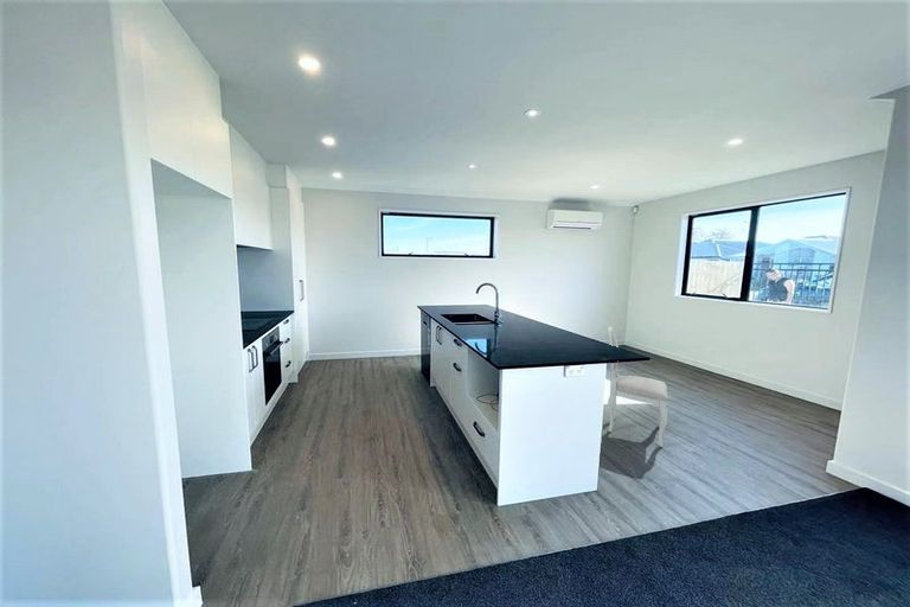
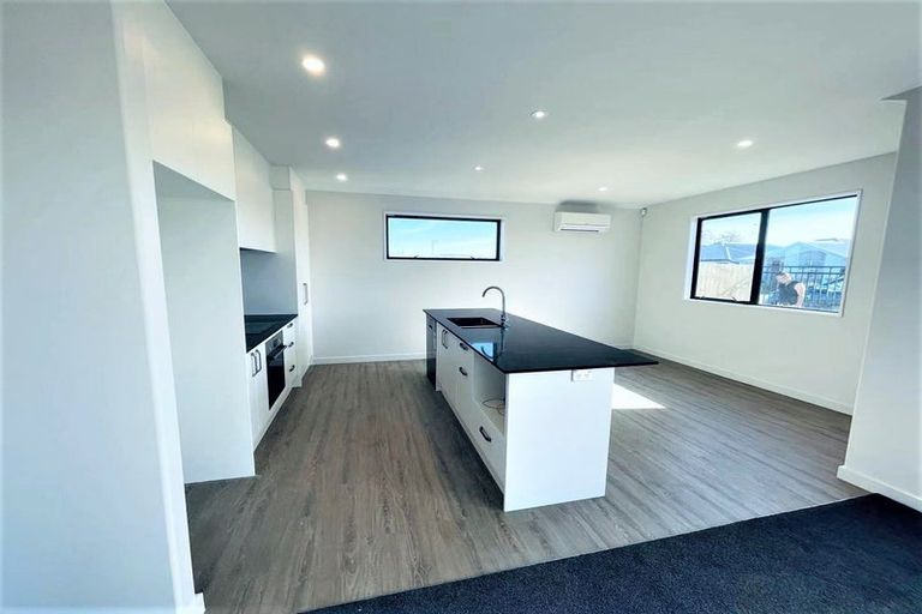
- dining chair [607,326,668,448]
